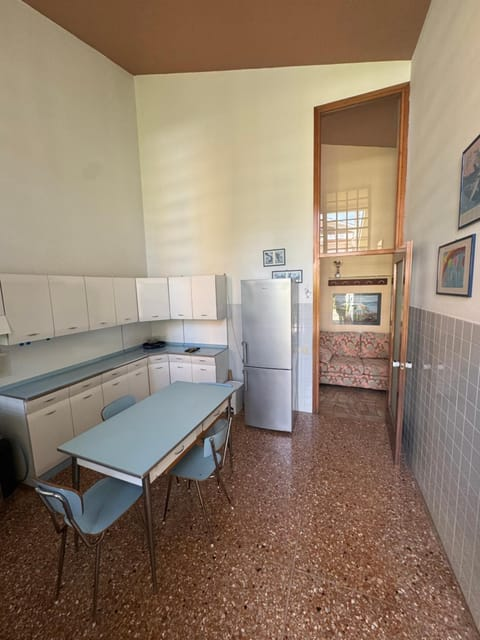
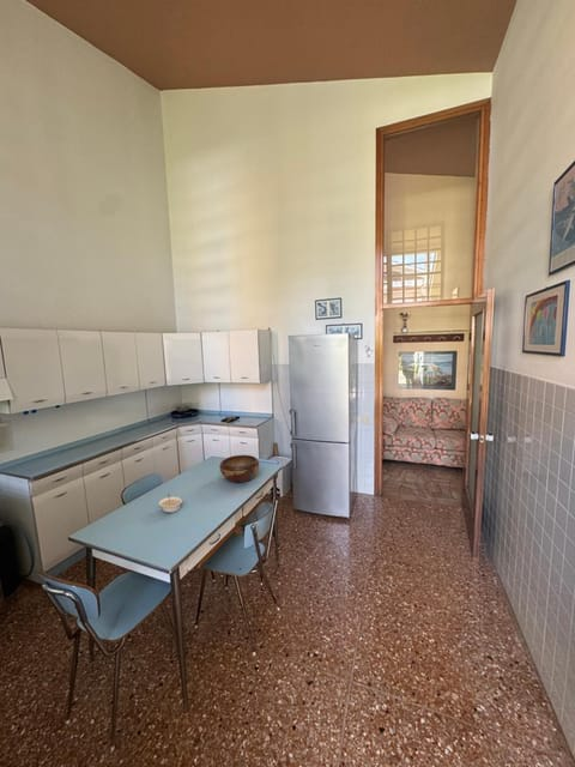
+ legume [158,493,183,514]
+ decorative bowl [218,454,260,484]
